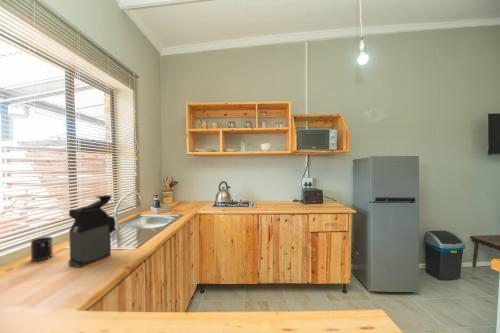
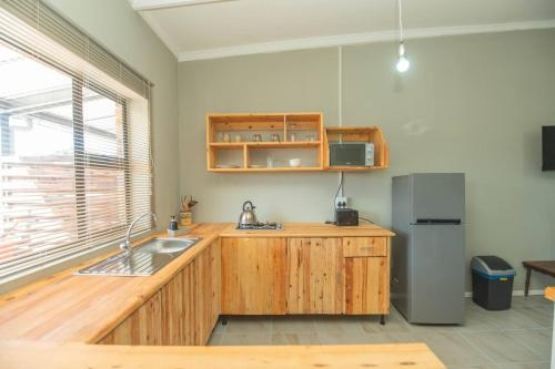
- mug [30,236,54,262]
- coffee maker [68,194,117,268]
